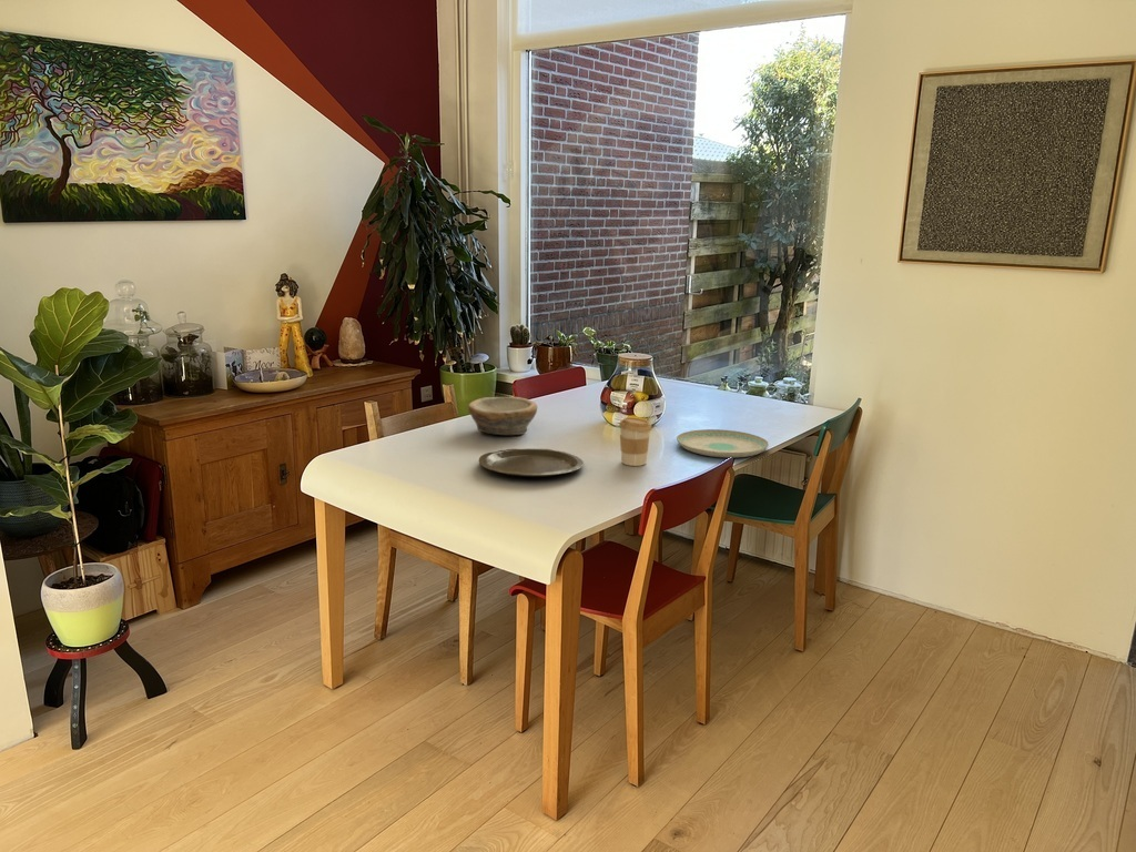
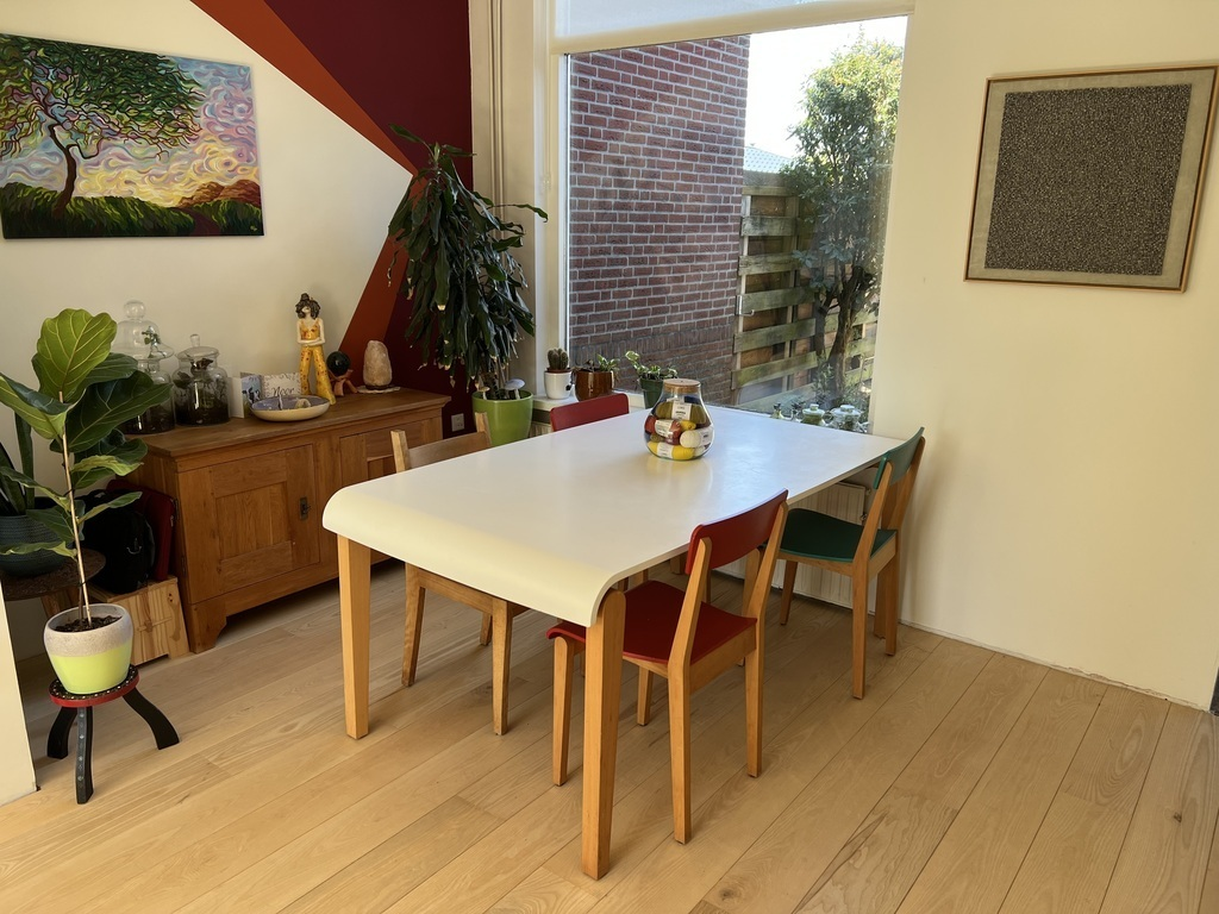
- coffee cup [618,416,652,467]
- plate [477,448,586,478]
- plate [676,428,770,459]
- bowl [467,396,538,436]
